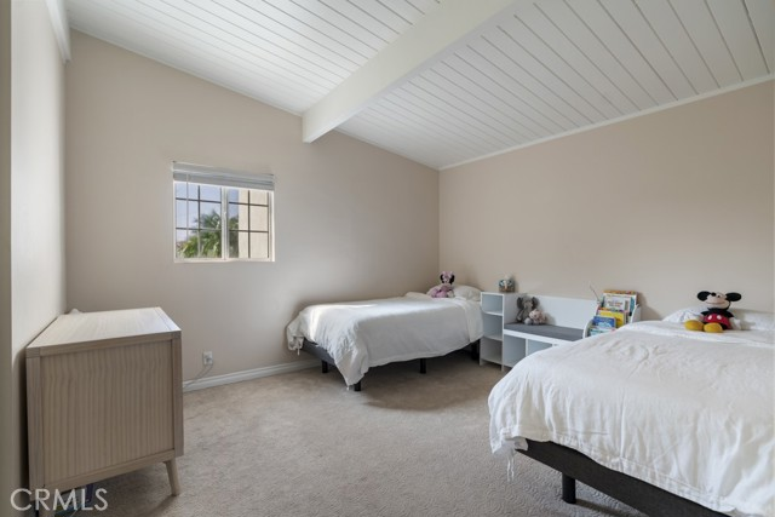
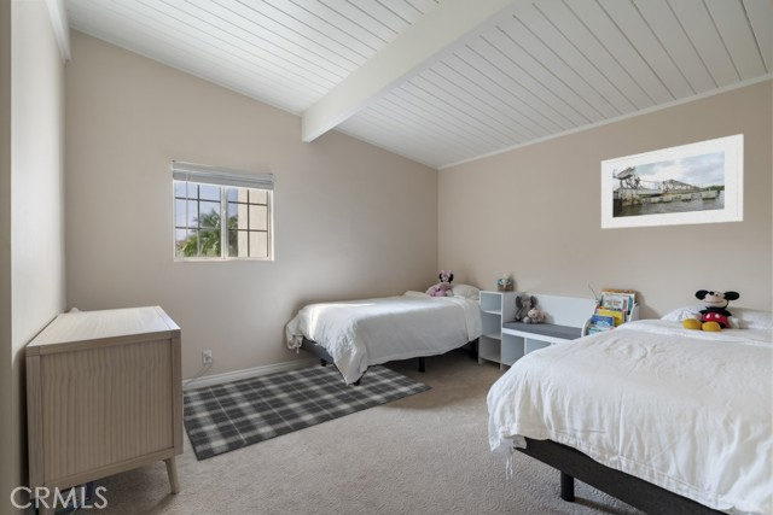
+ rug [182,362,434,461]
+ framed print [600,133,744,230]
